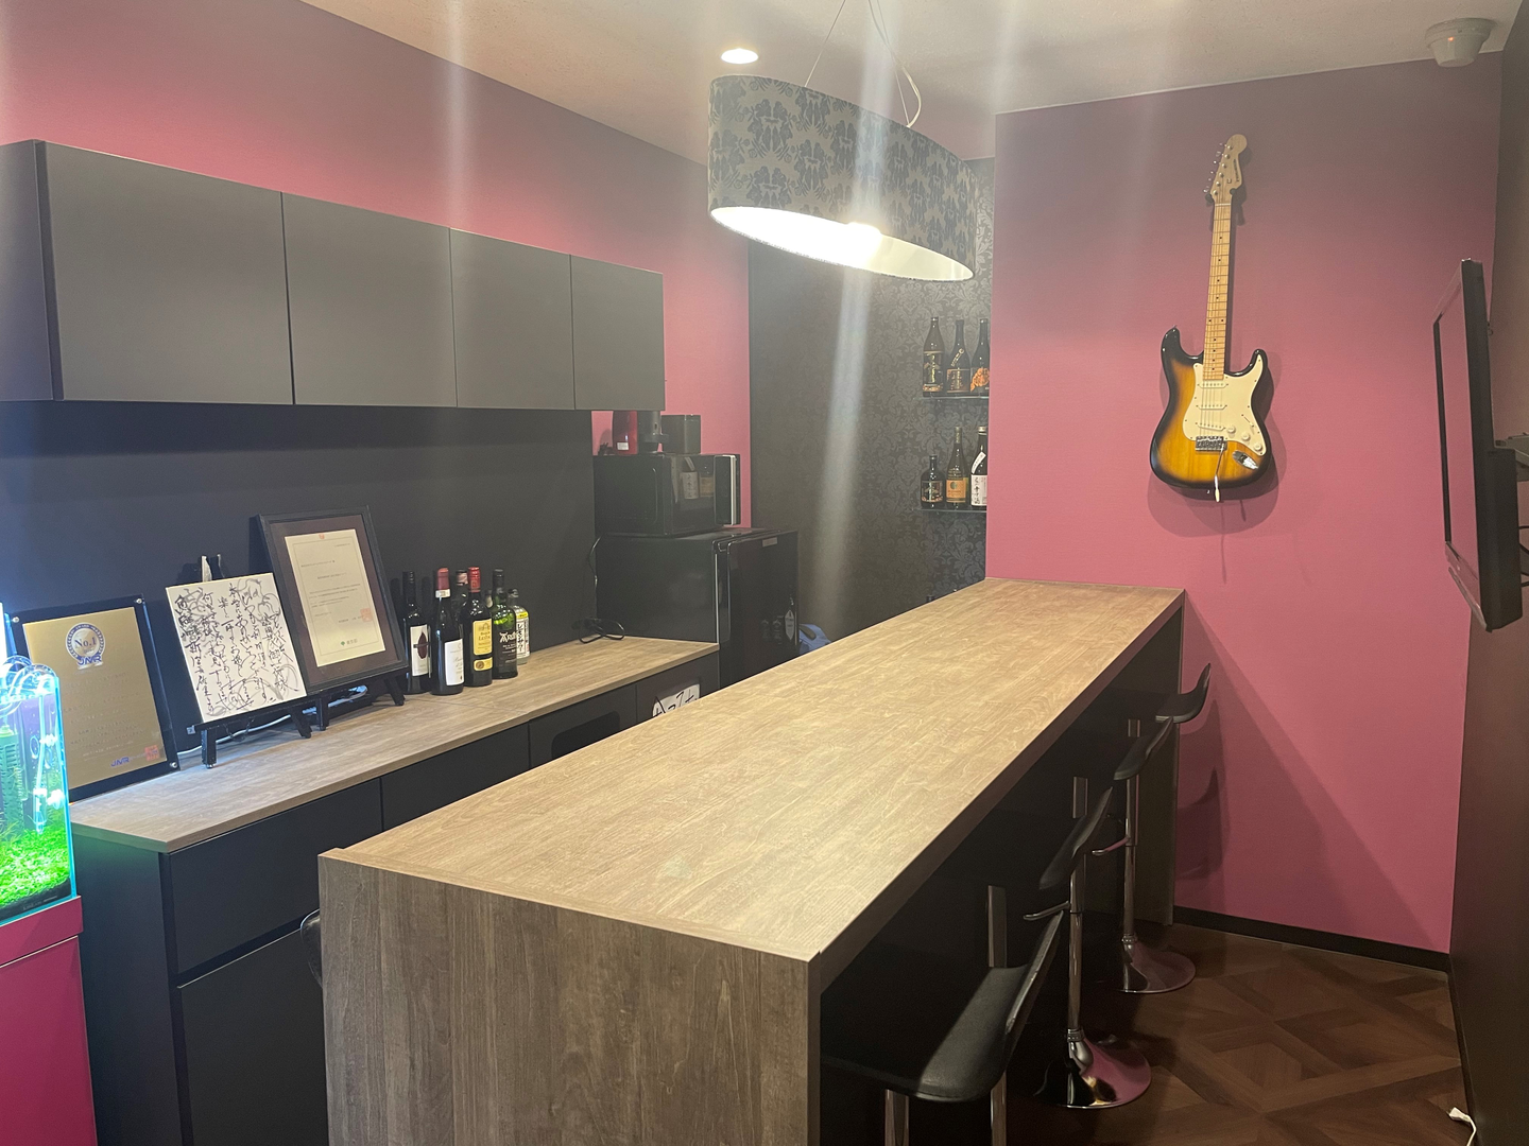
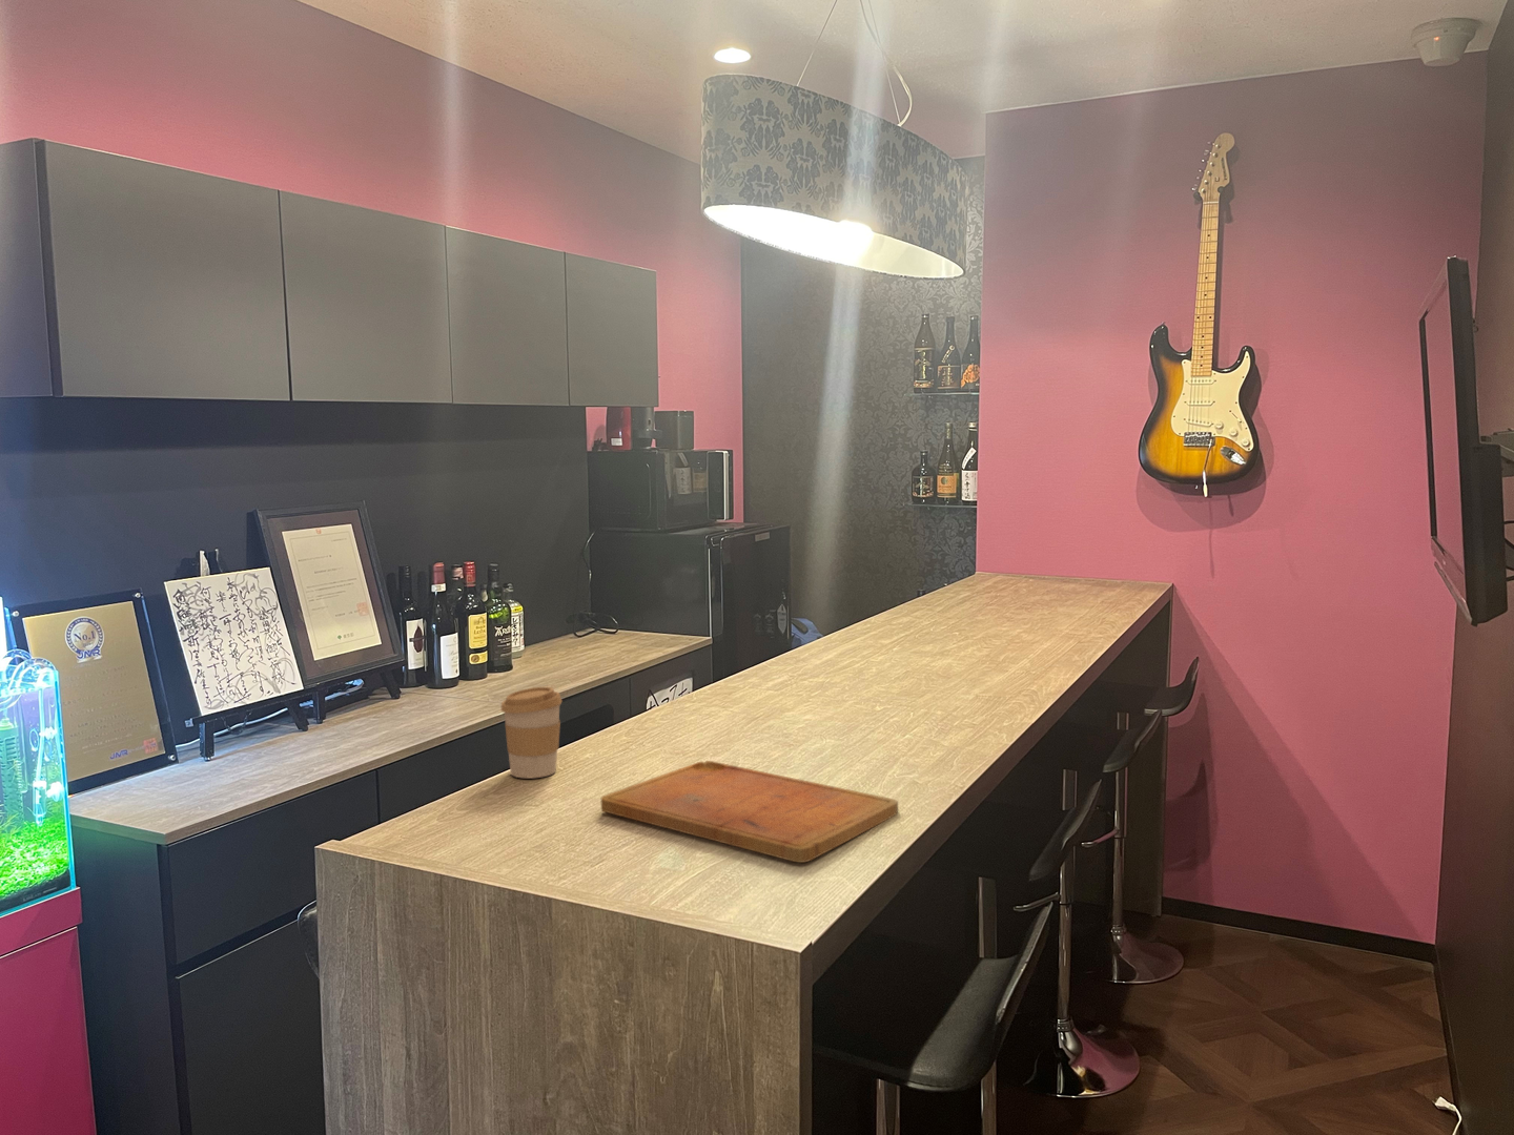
+ cutting board [601,759,899,864]
+ coffee cup [500,687,563,779]
